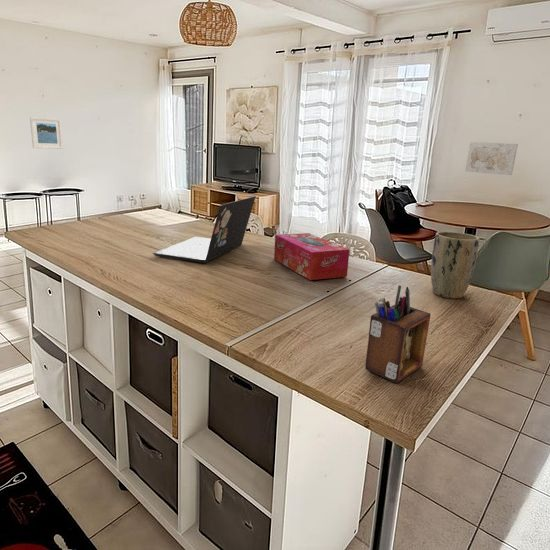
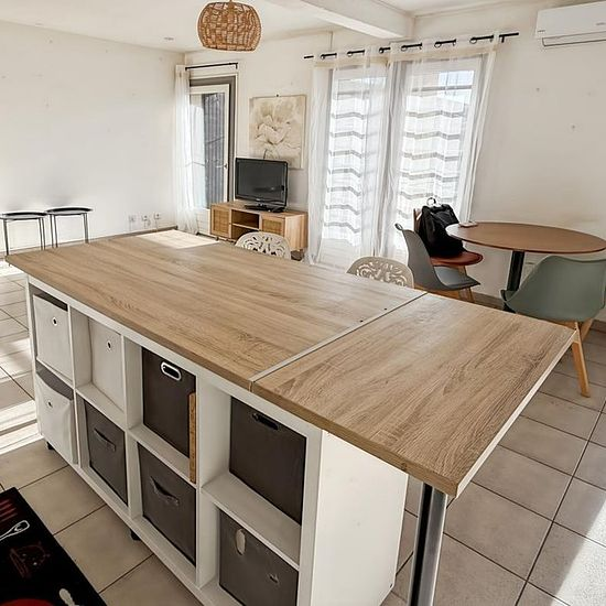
- desk organizer [364,285,432,384]
- wall art [464,141,519,176]
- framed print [29,116,64,150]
- laptop [152,195,257,264]
- plant pot [430,231,480,300]
- tissue box [273,232,350,281]
